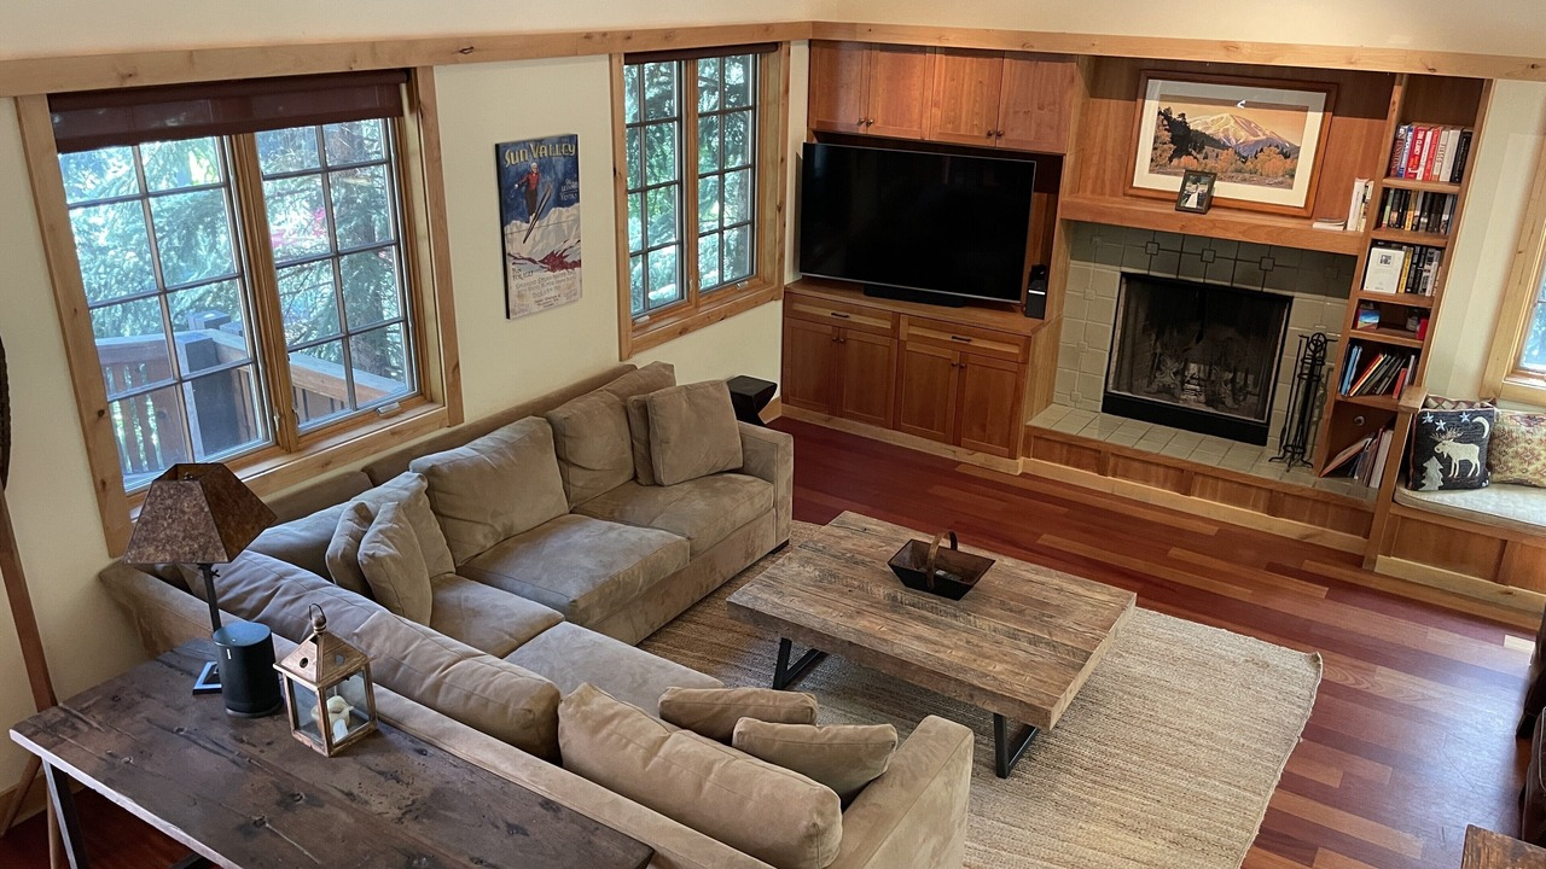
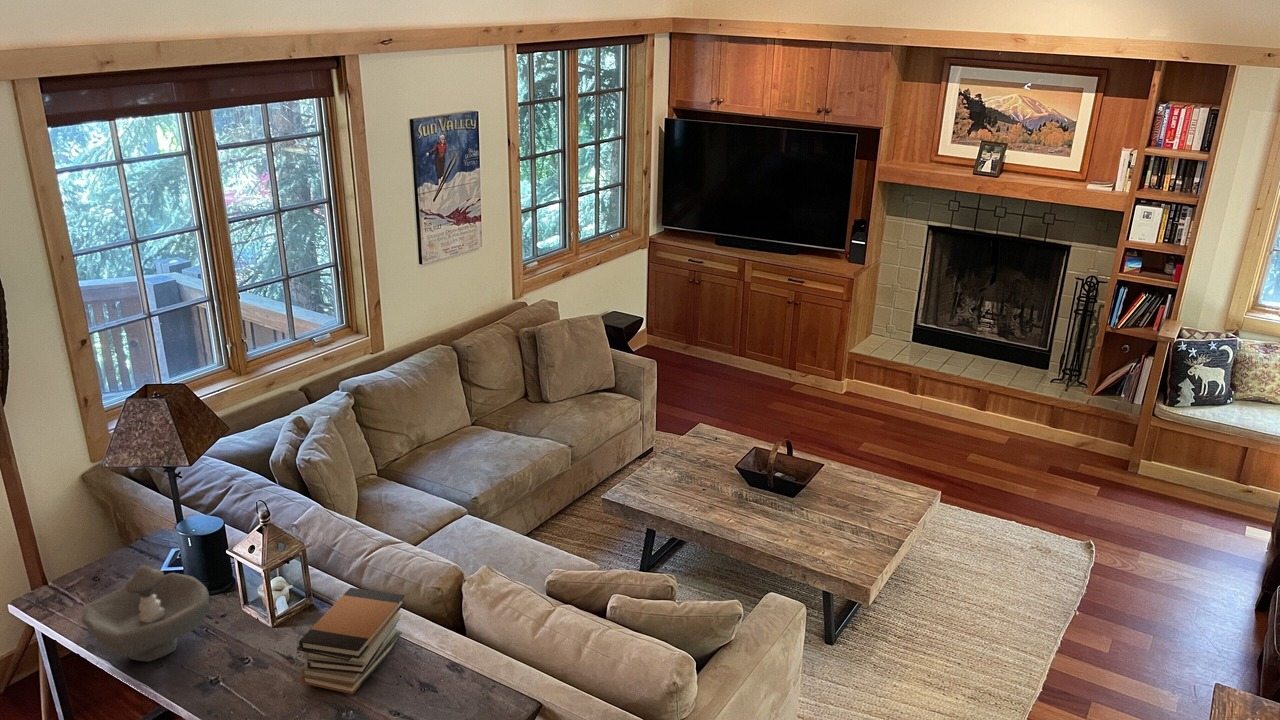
+ book stack [296,587,406,695]
+ decorative bowl [80,565,210,663]
